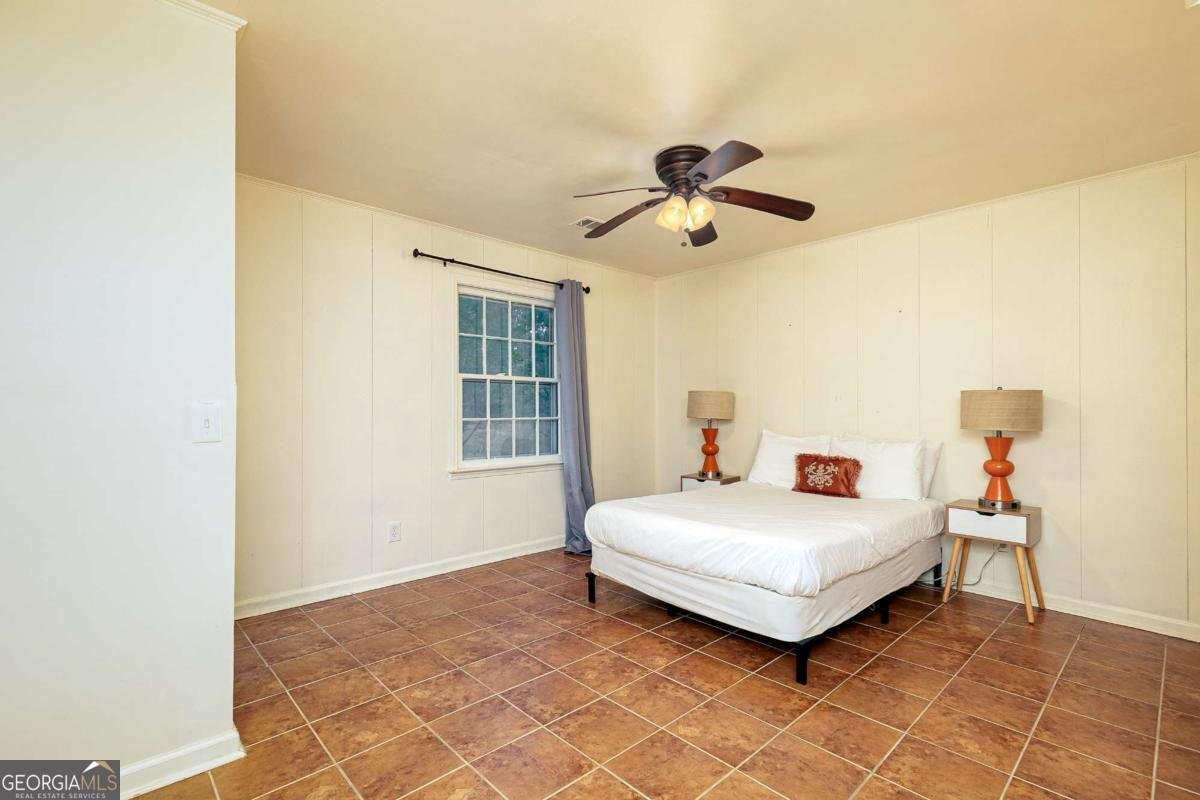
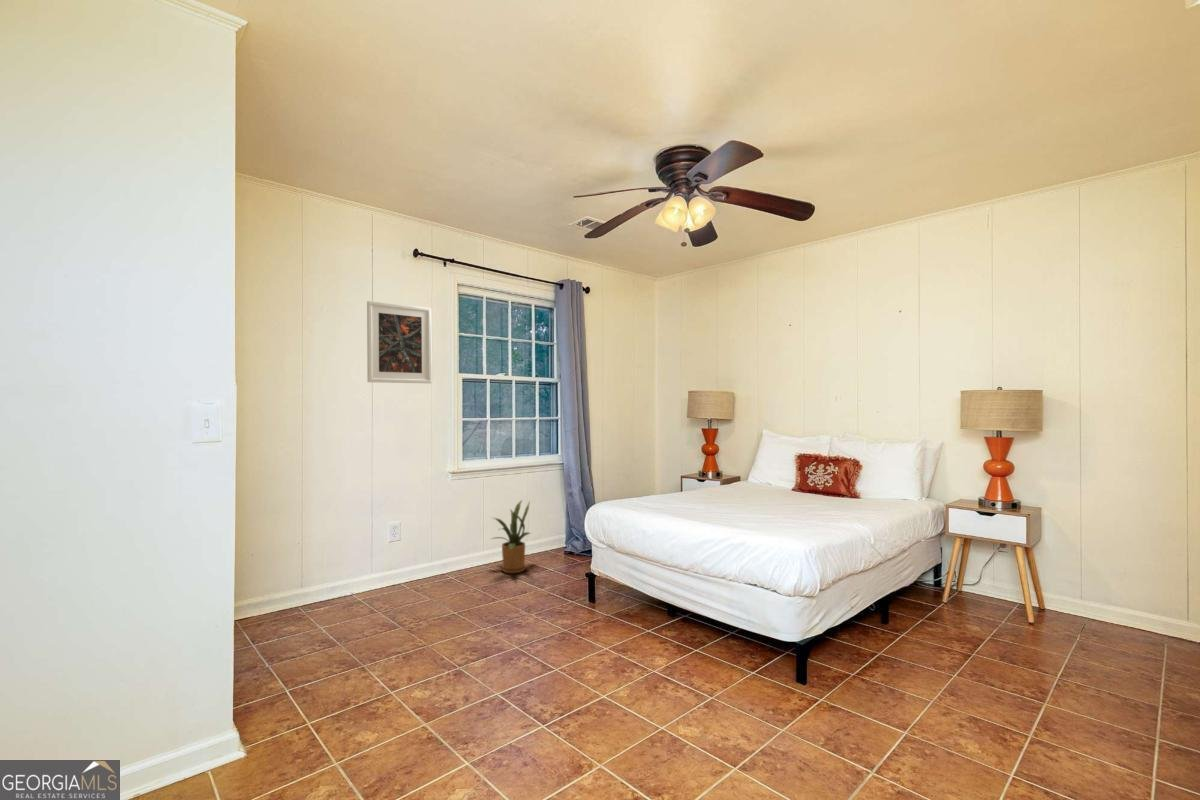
+ house plant [490,499,532,574]
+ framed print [366,300,433,384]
